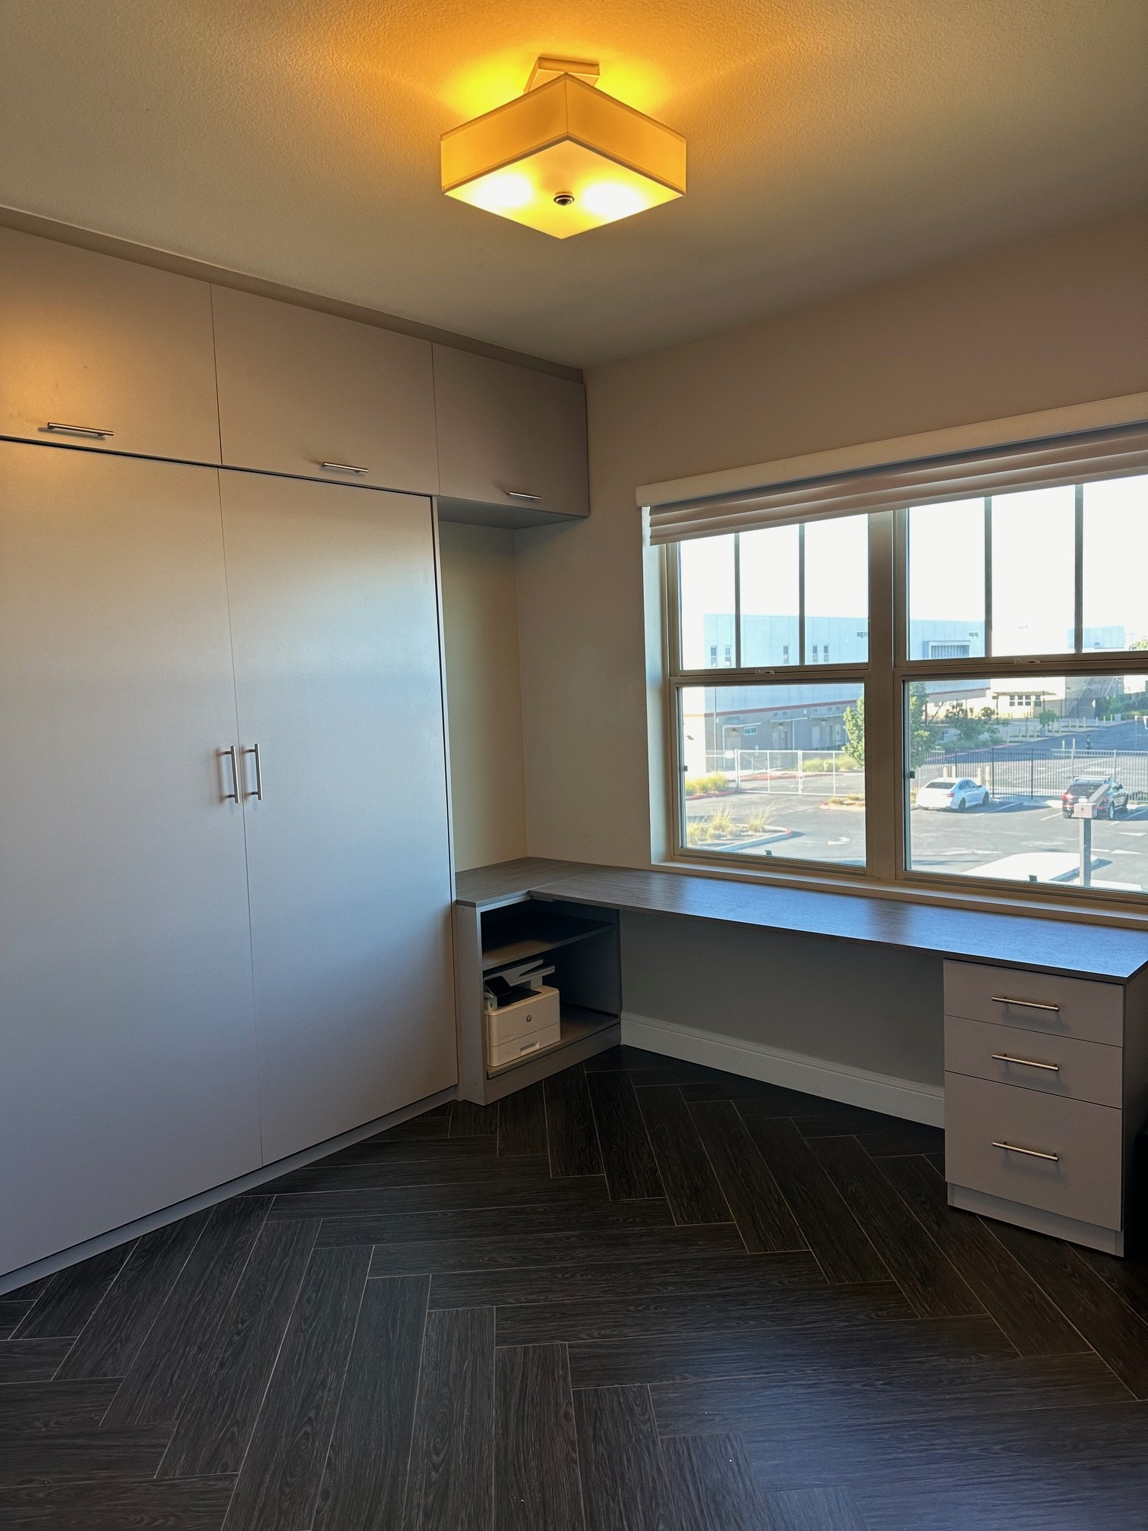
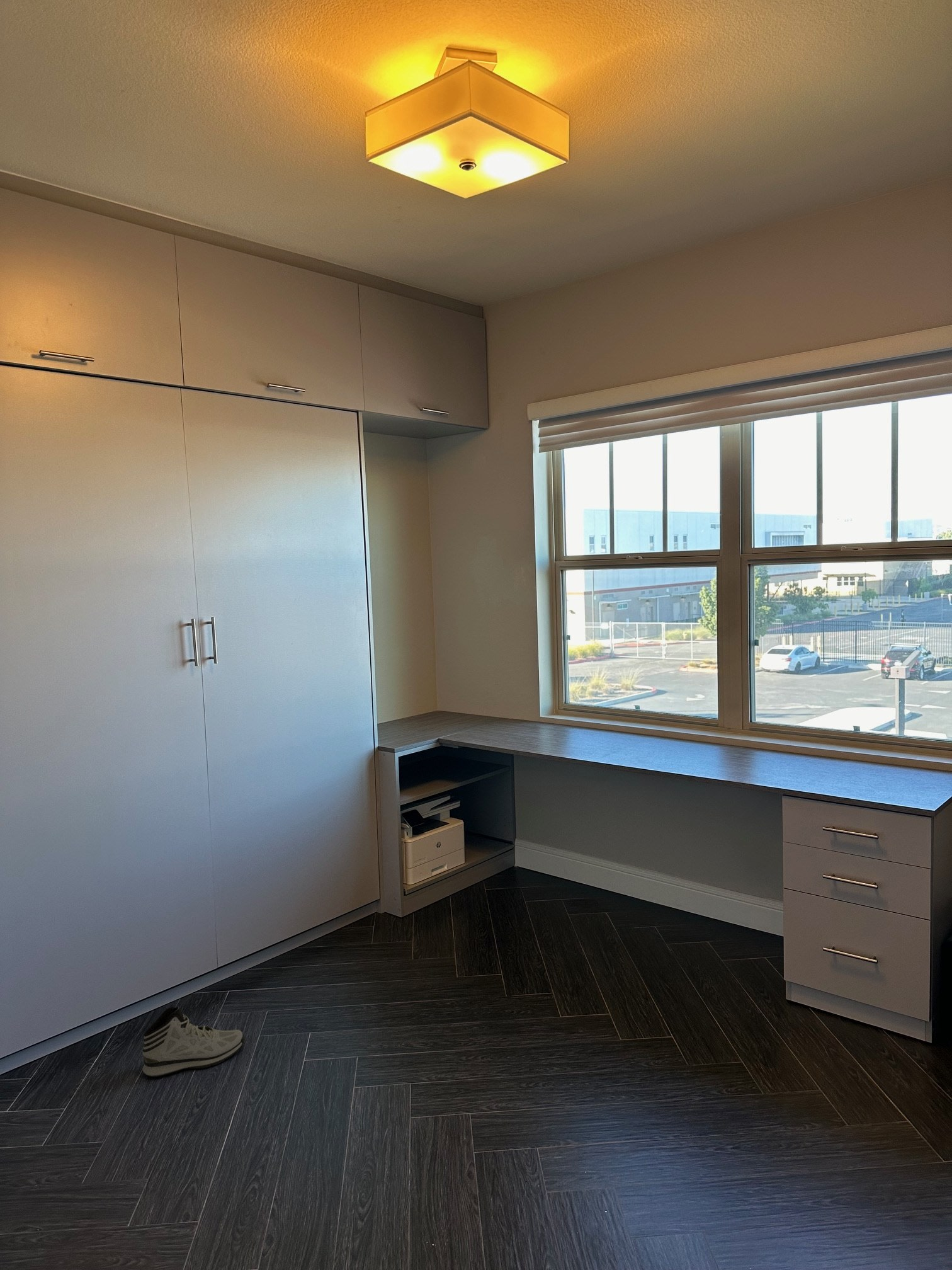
+ sneaker [142,1006,245,1078]
